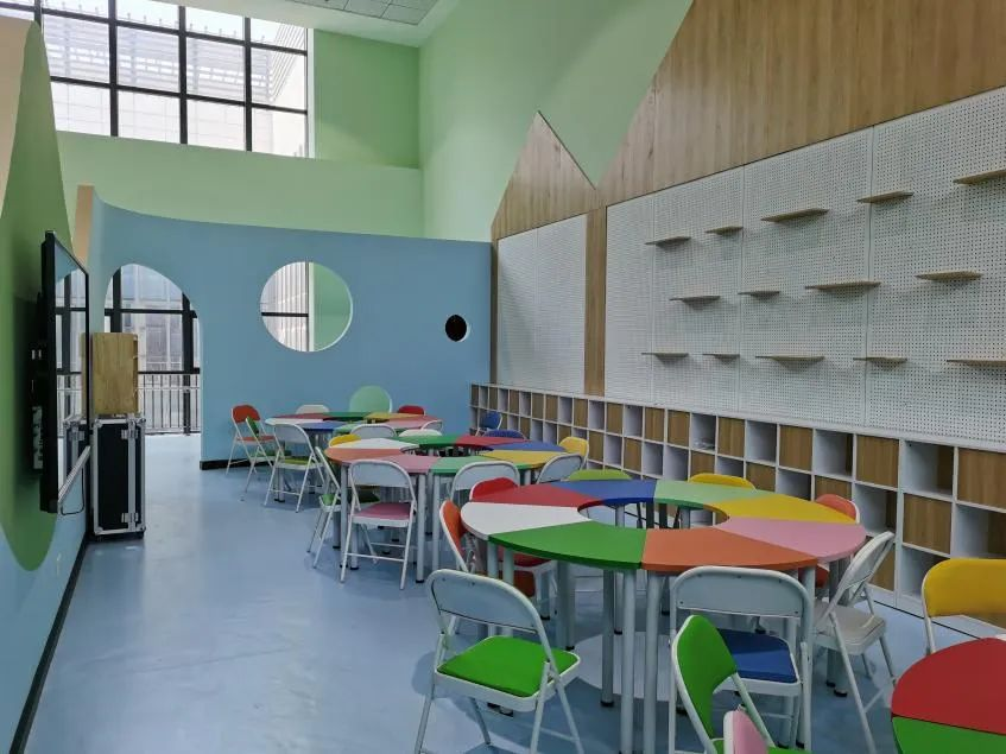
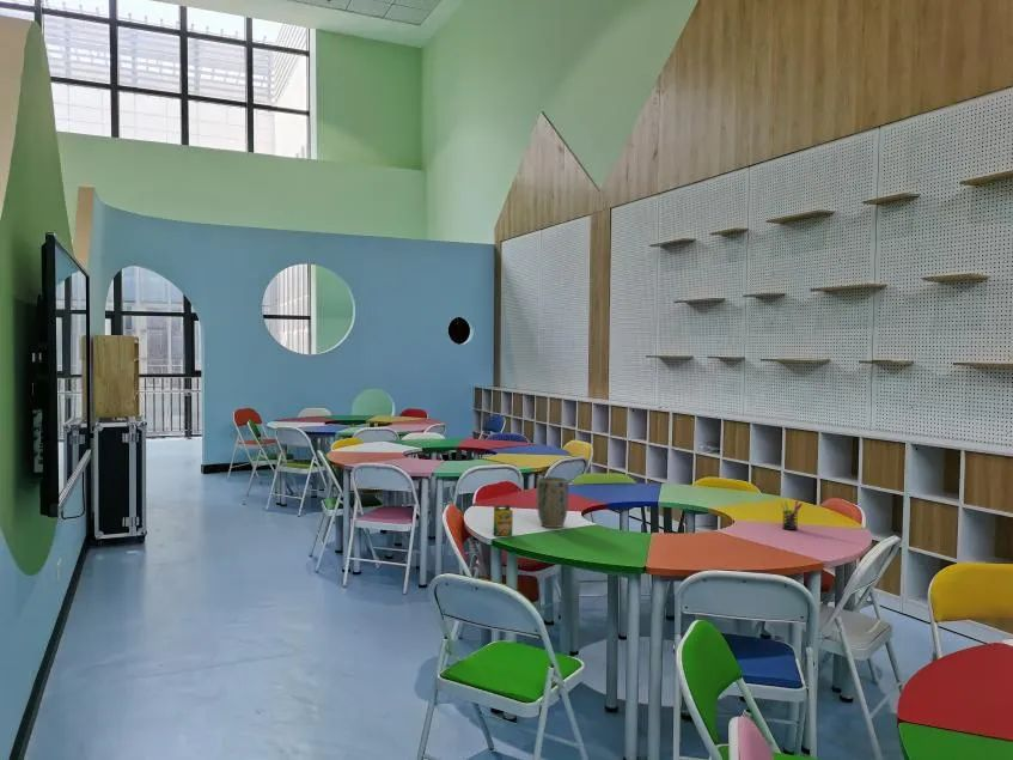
+ crayon box [493,504,514,537]
+ plant pot [535,475,569,529]
+ pen holder [780,498,804,531]
